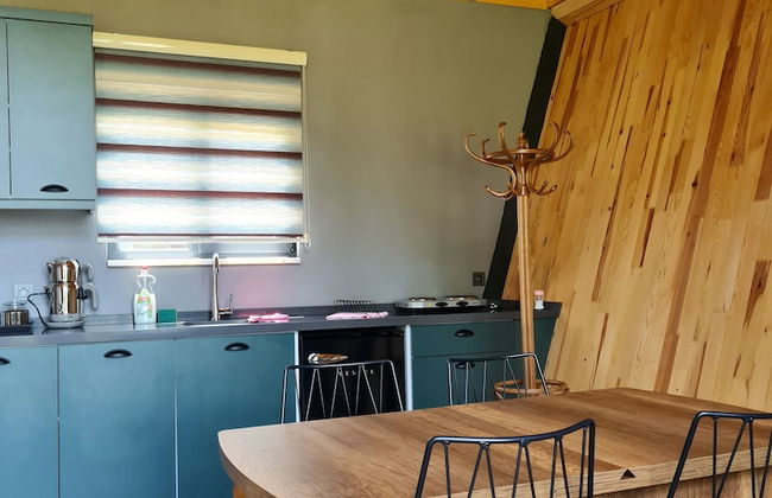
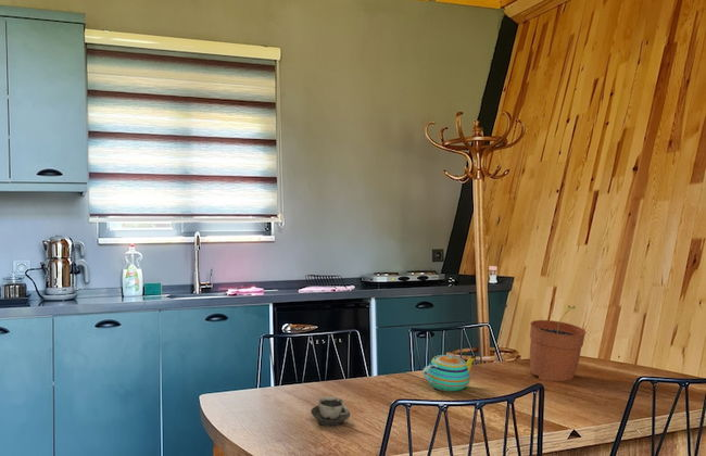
+ plant pot [529,304,587,382]
+ teapot [421,352,477,392]
+ cup [310,395,351,427]
